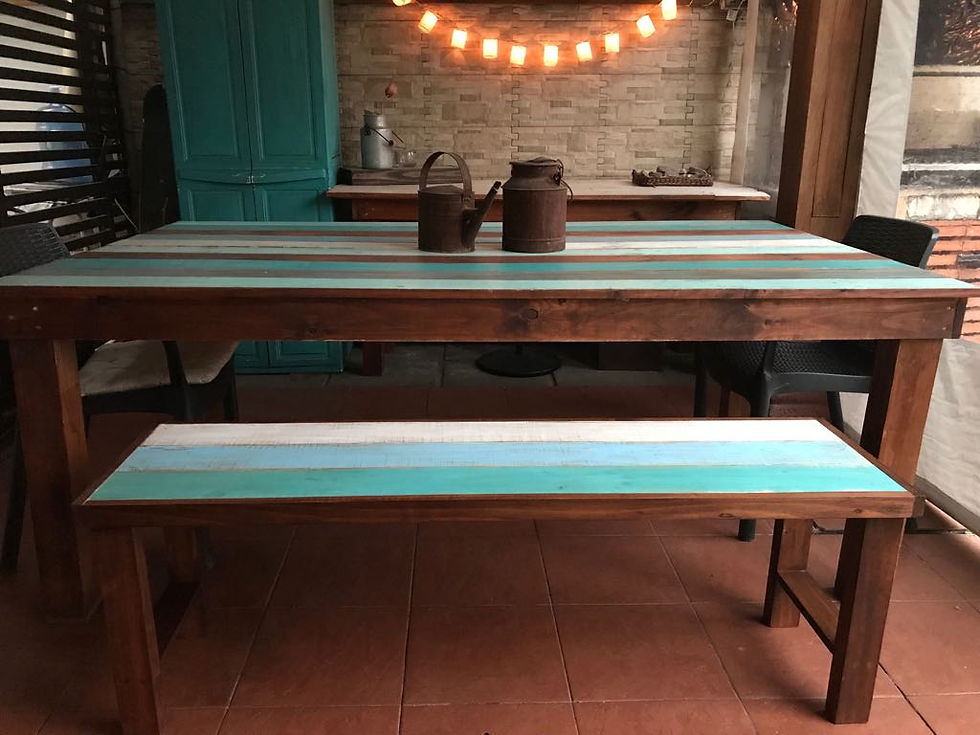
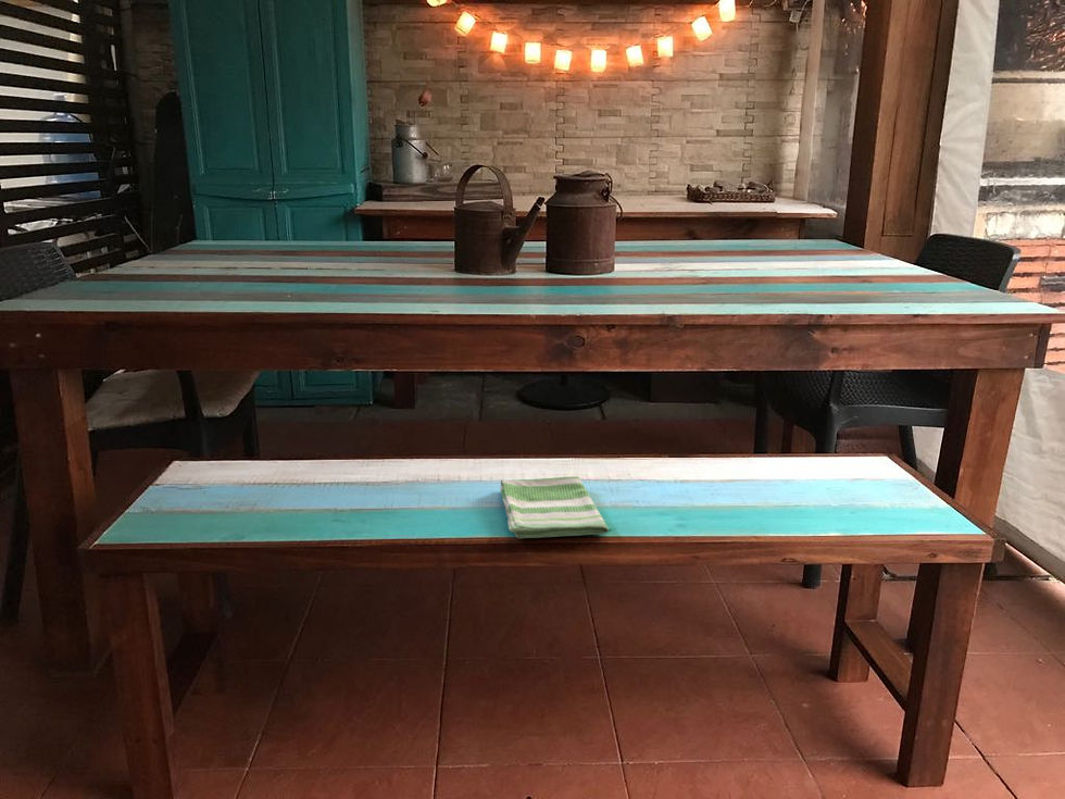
+ dish towel [499,475,610,539]
